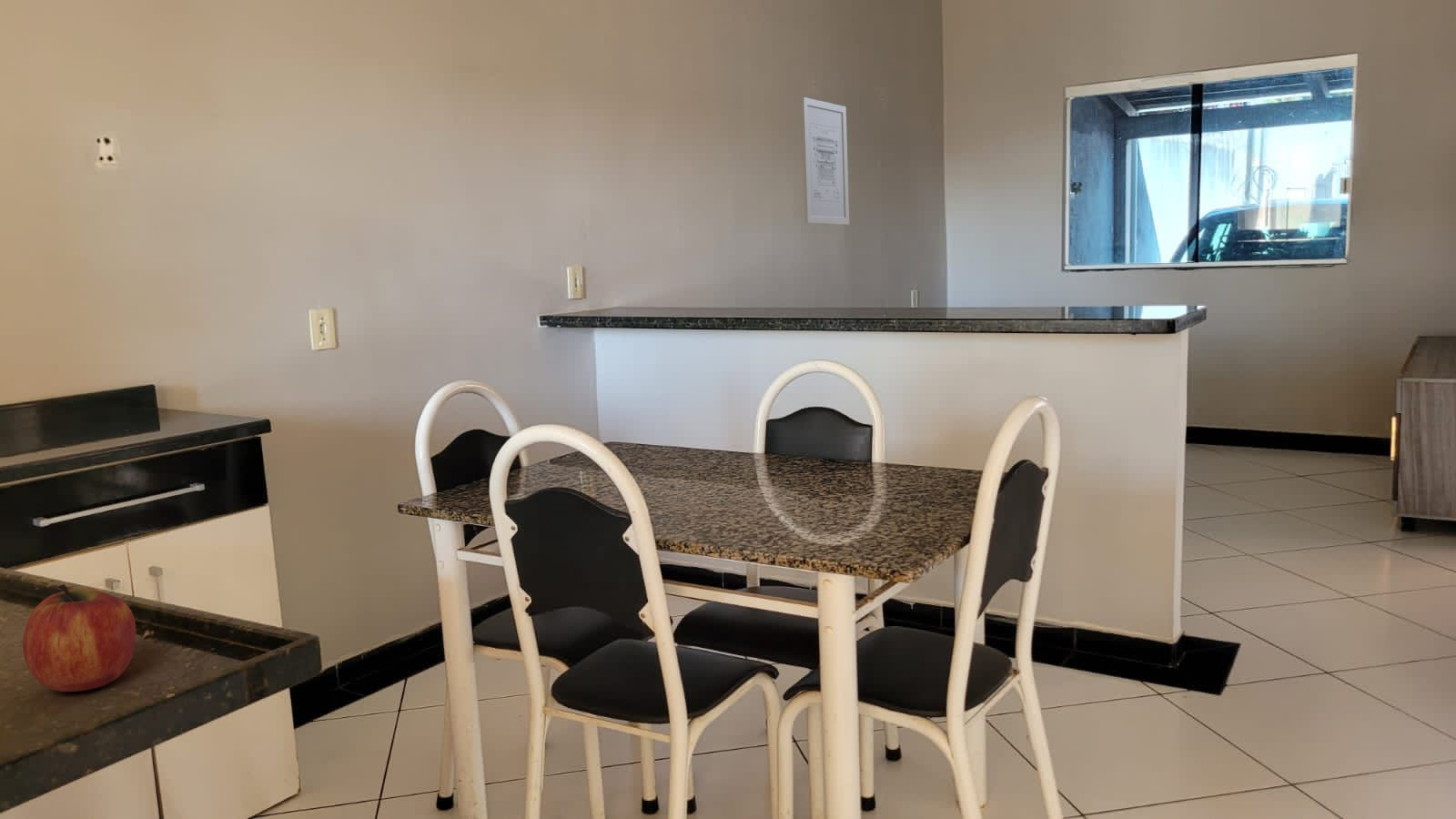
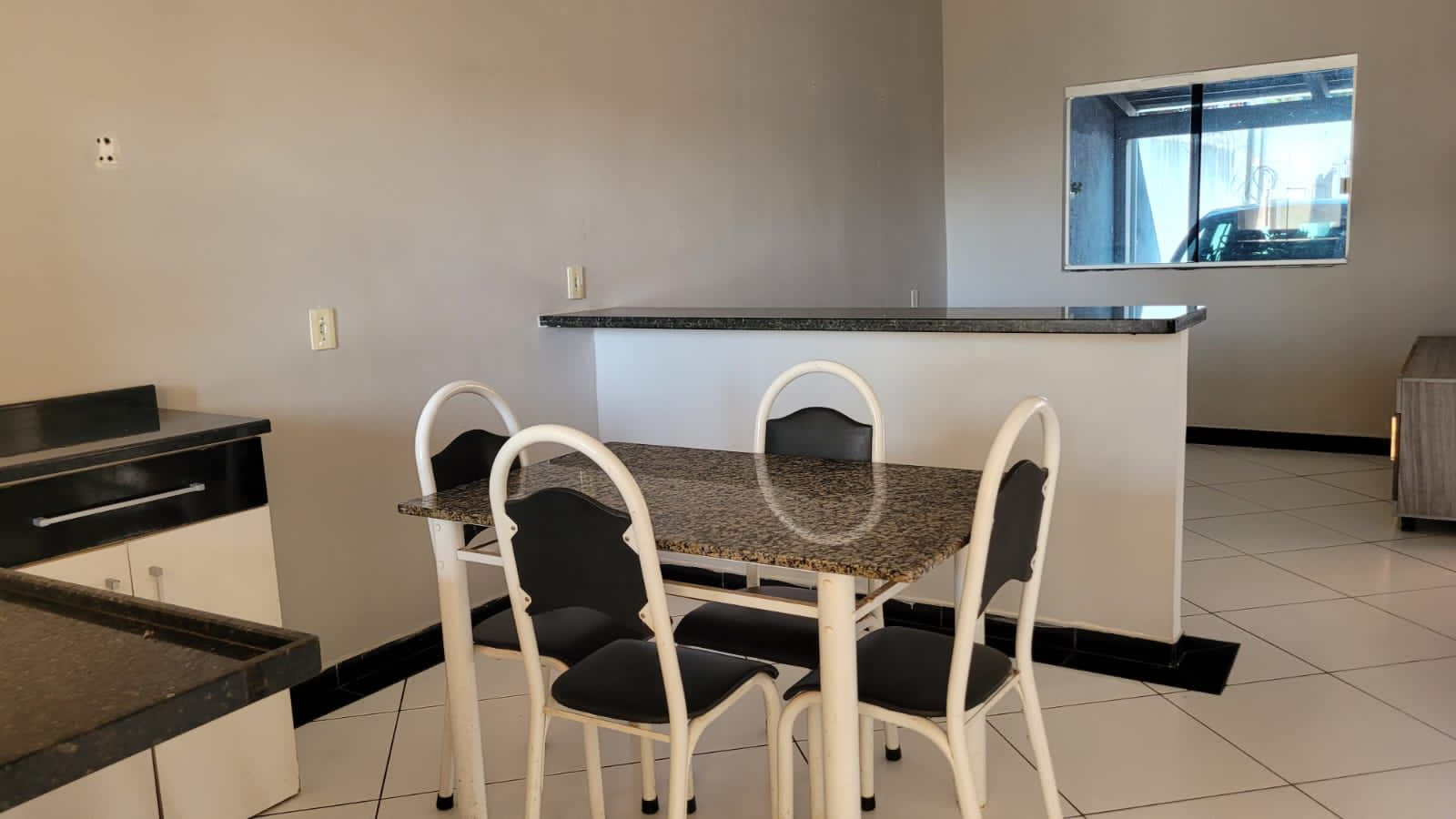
- wall art [801,96,850,226]
- fruit [22,583,136,693]
